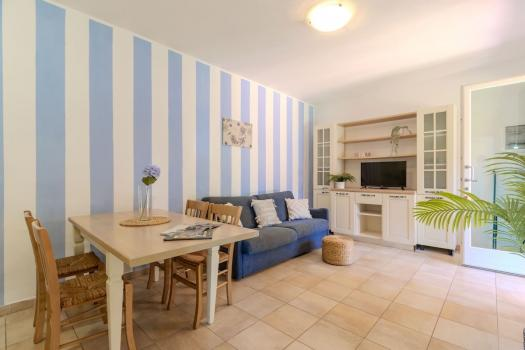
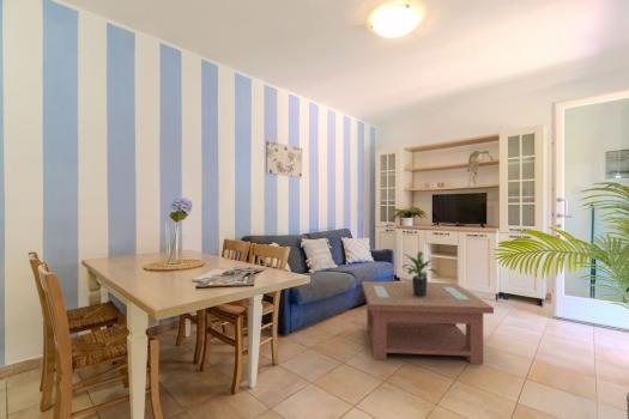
+ coffee table [361,280,495,365]
+ potted plant [400,250,441,298]
